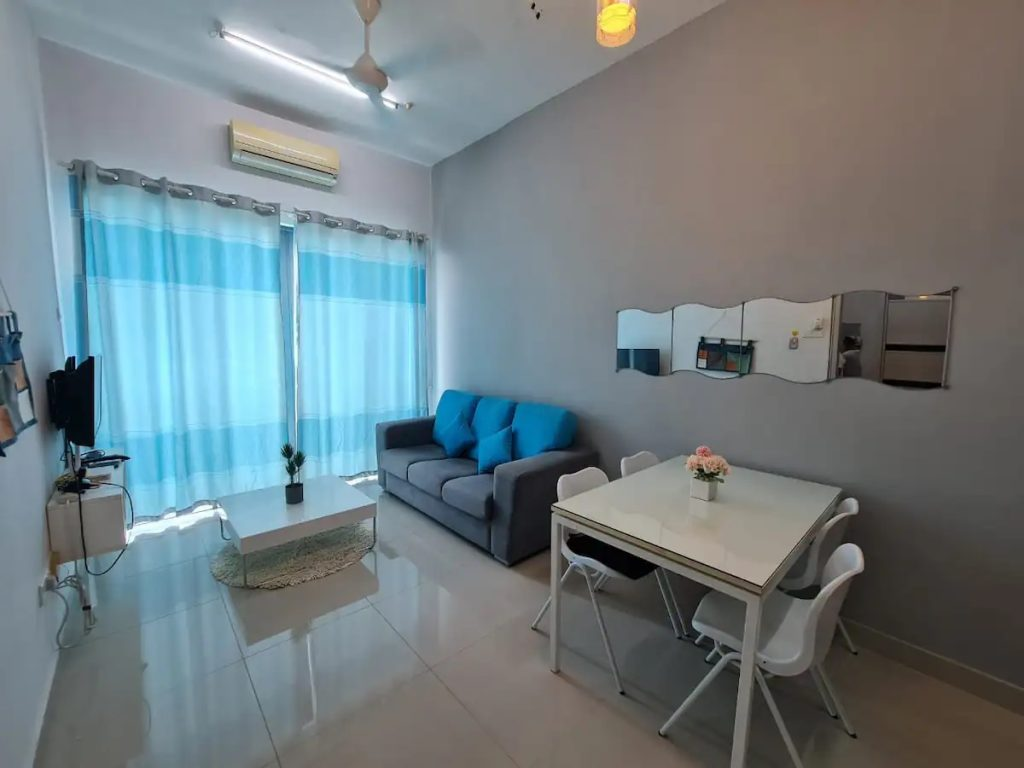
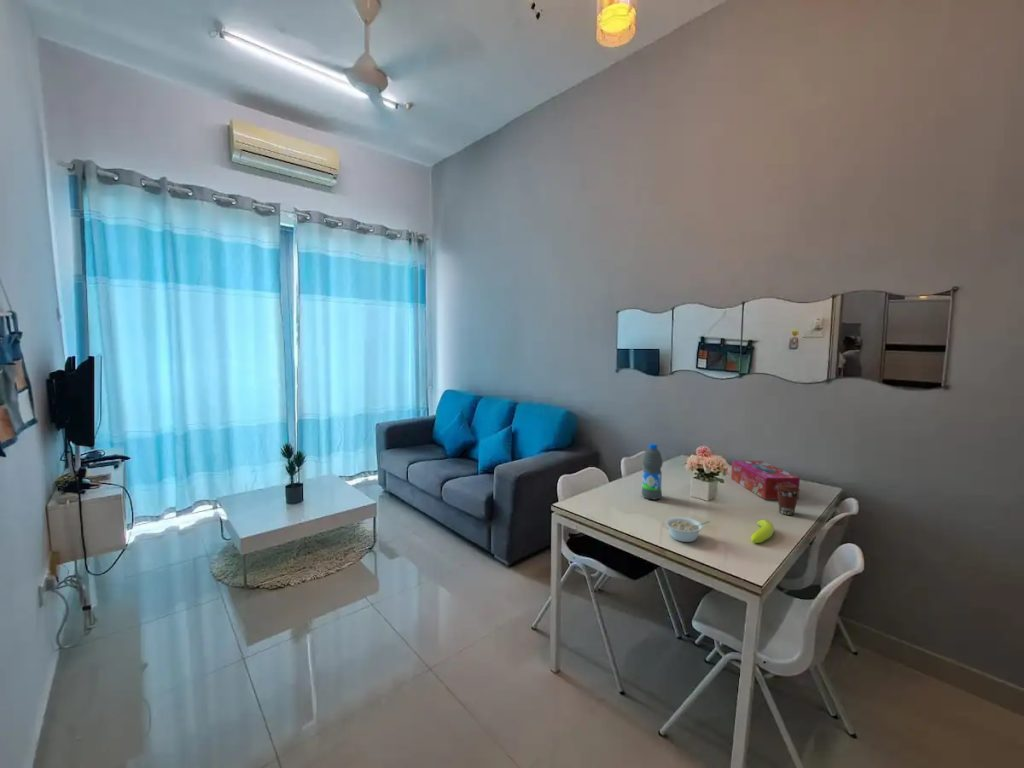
+ coffee cup [776,483,801,516]
+ legume [665,516,711,543]
+ tissue box [730,460,801,500]
+ banana [750,519,775,544]
+ water bottle [641,443,664,501]
